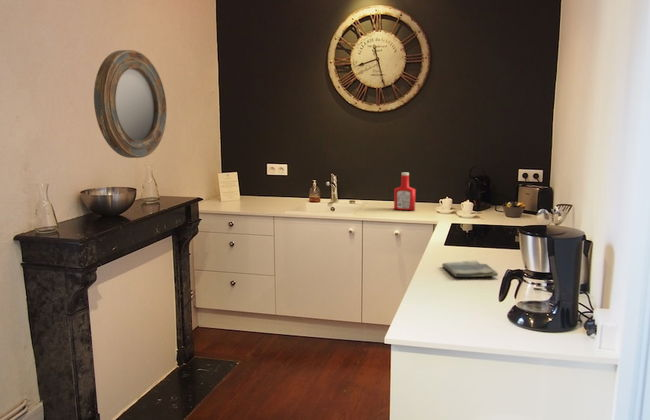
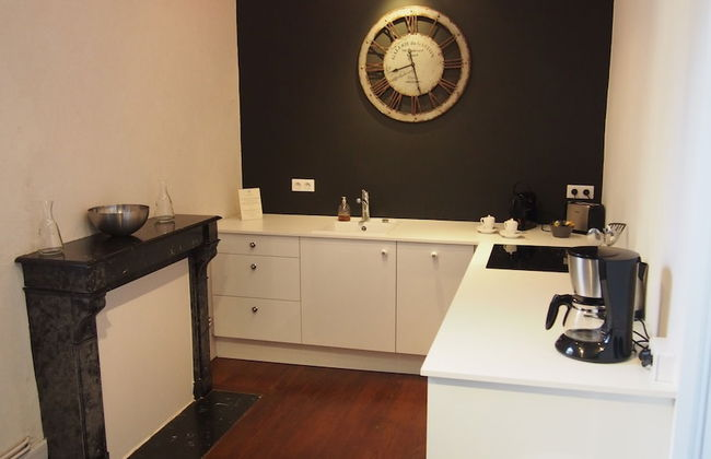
- dish towel [441,259,499,278]
- home mirror [93,49,168,159]
- soap bottle [393,172,417,211]
